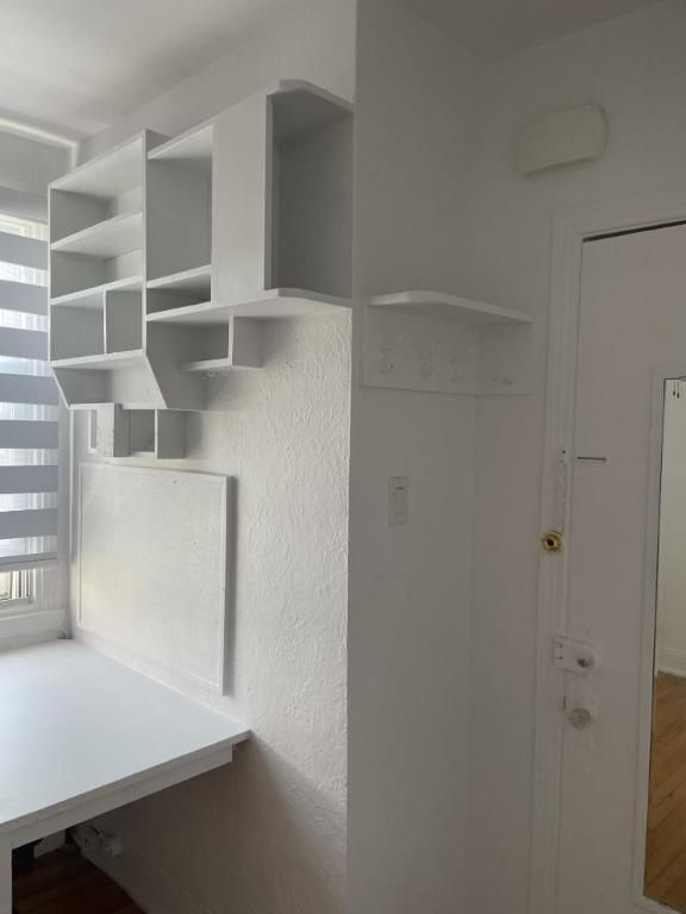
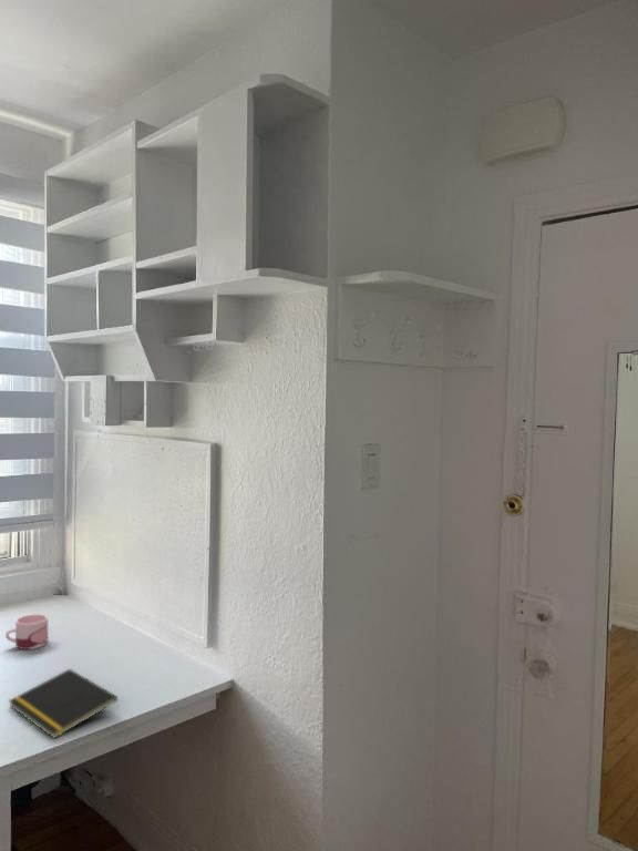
+ mug [4,613,49,650]
+ notepad [8,668,119,739]
